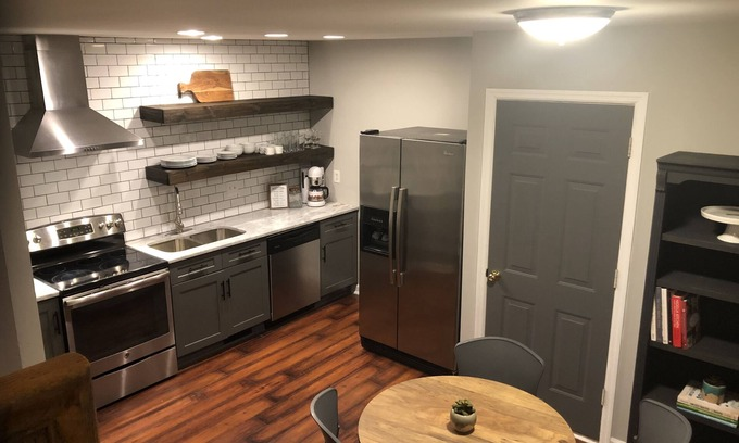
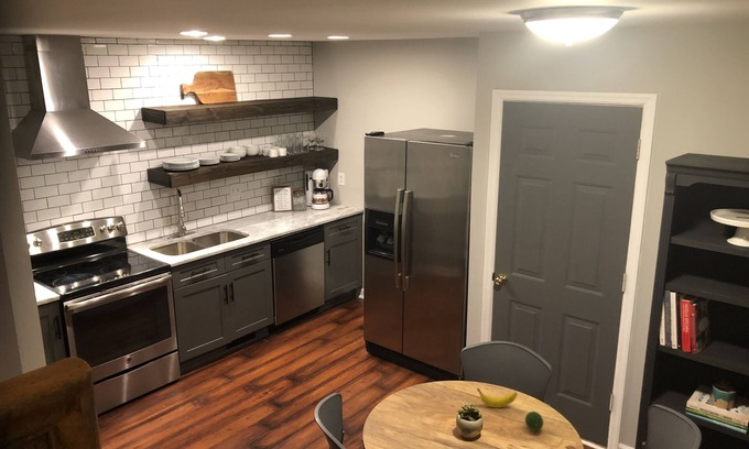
+ banana [476,387,519,408]
+ fruit [524,410,544,432]
